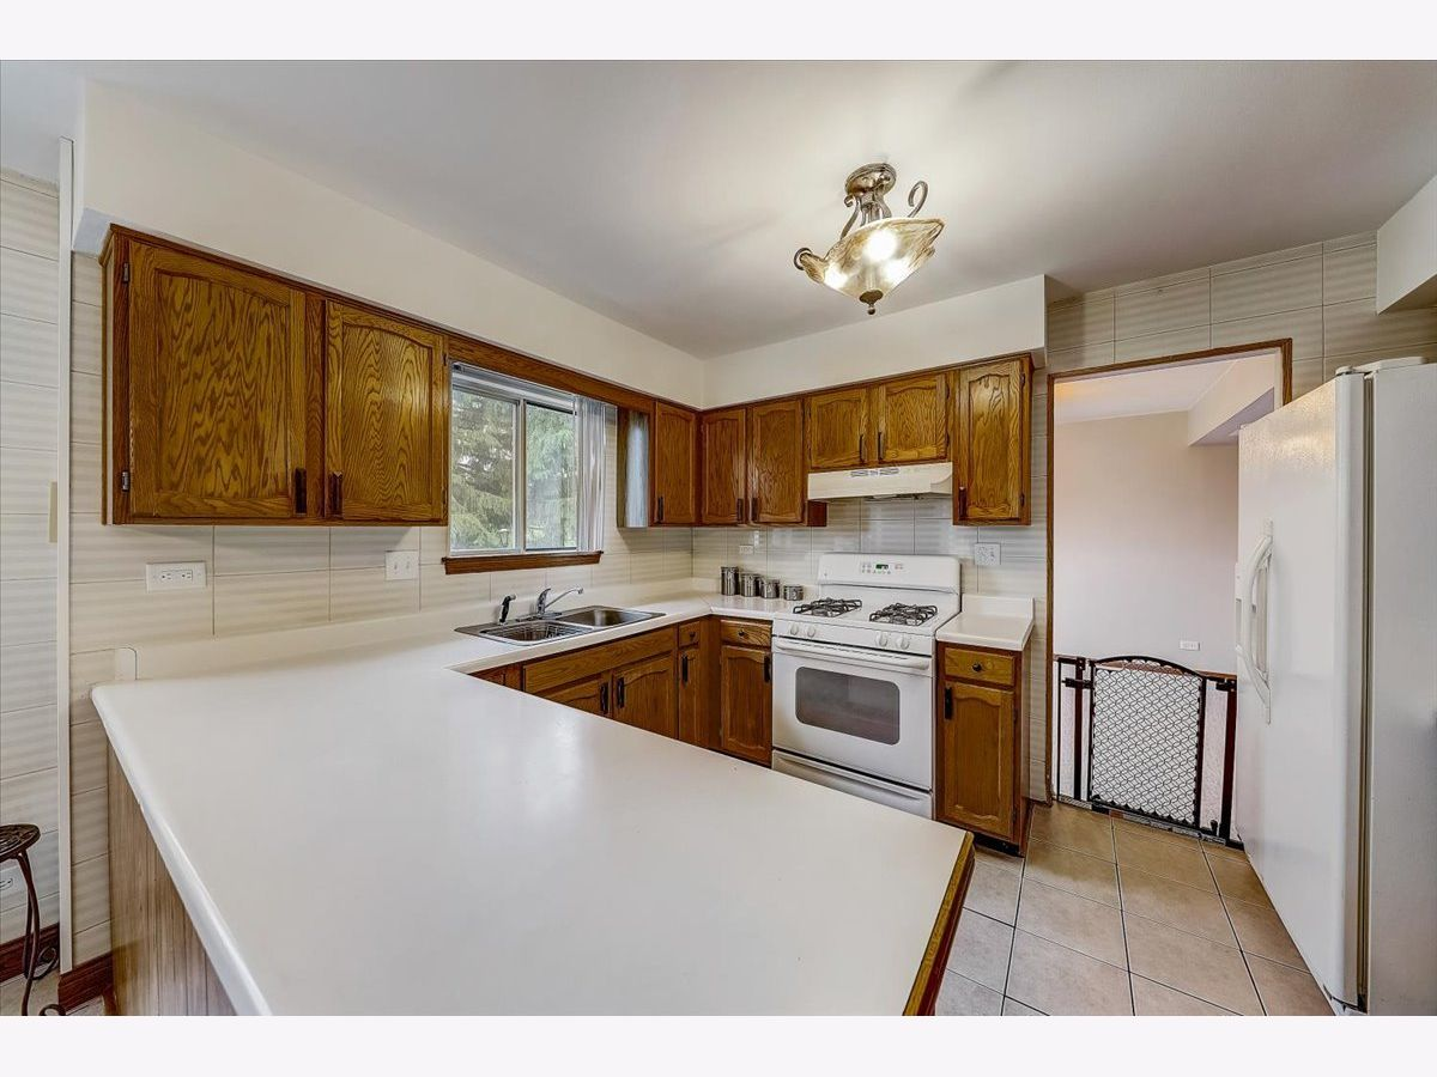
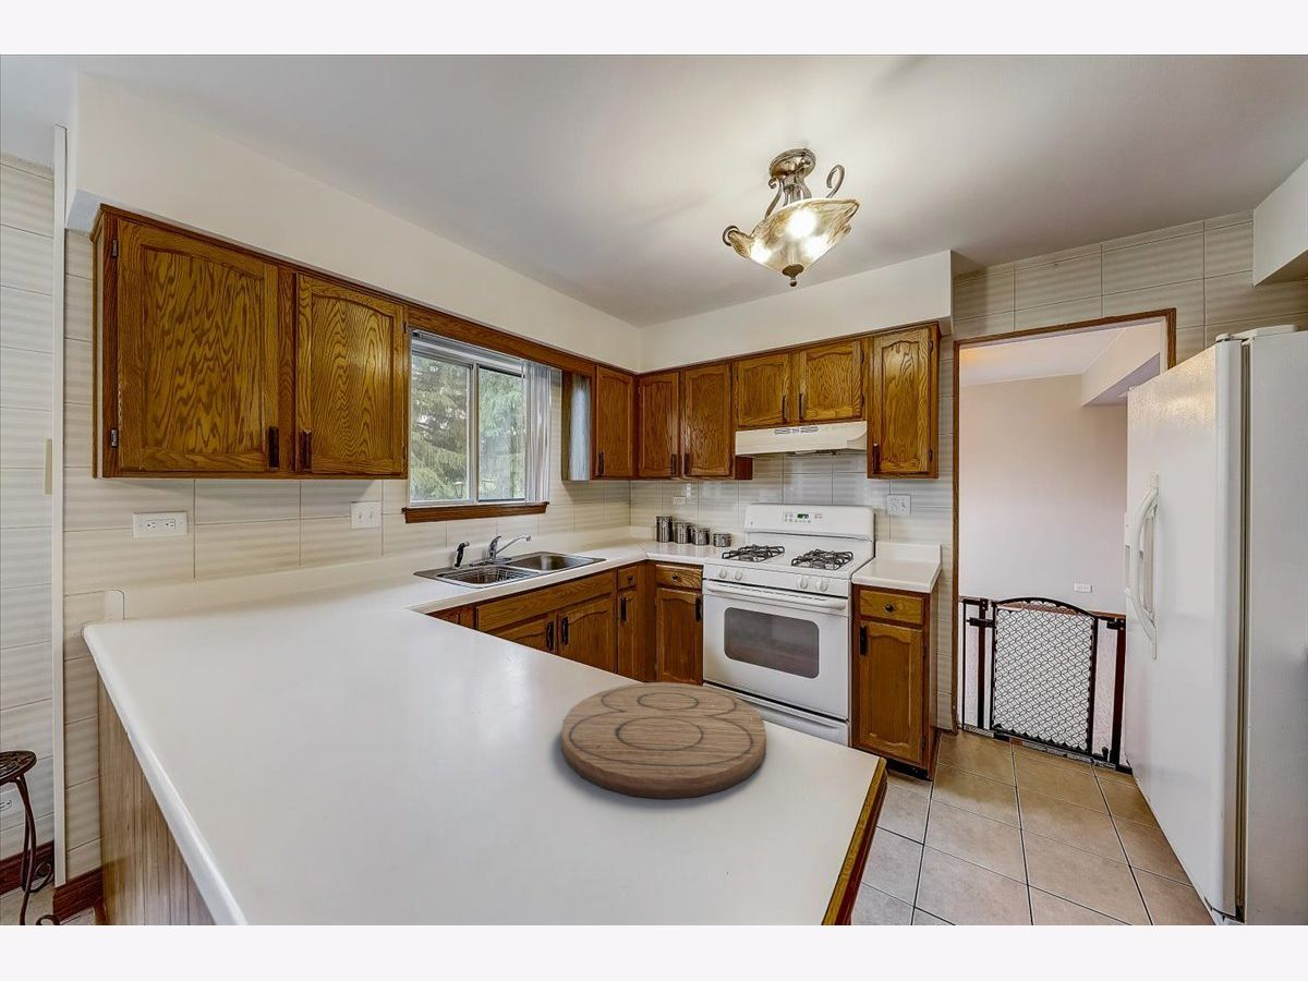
+ cutting board [560,681,767,800]
